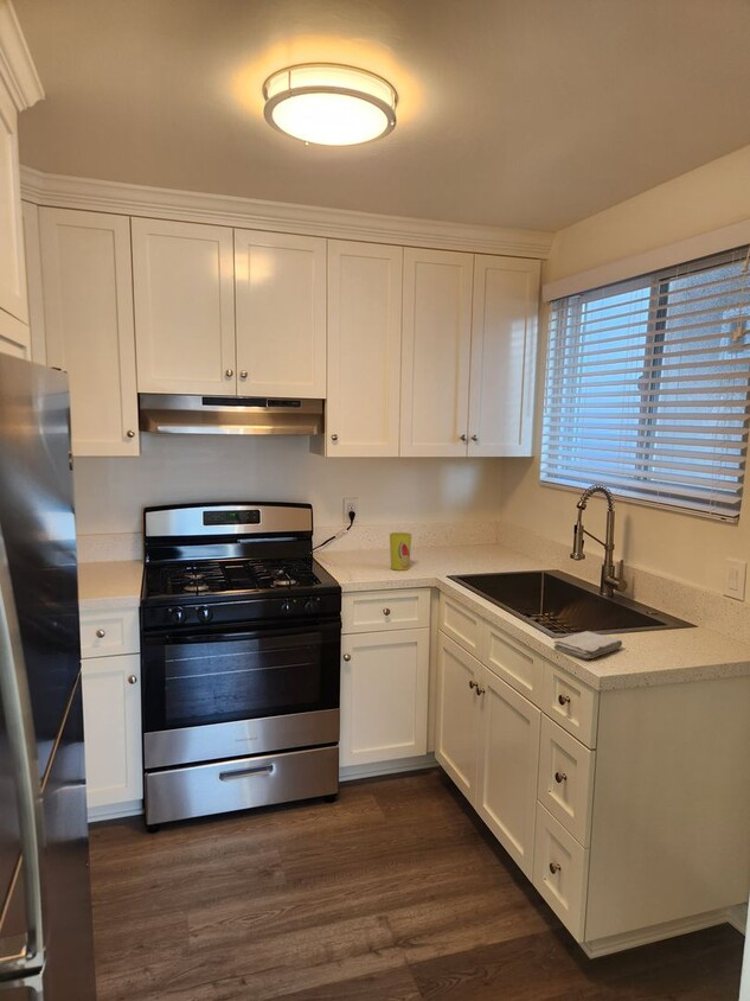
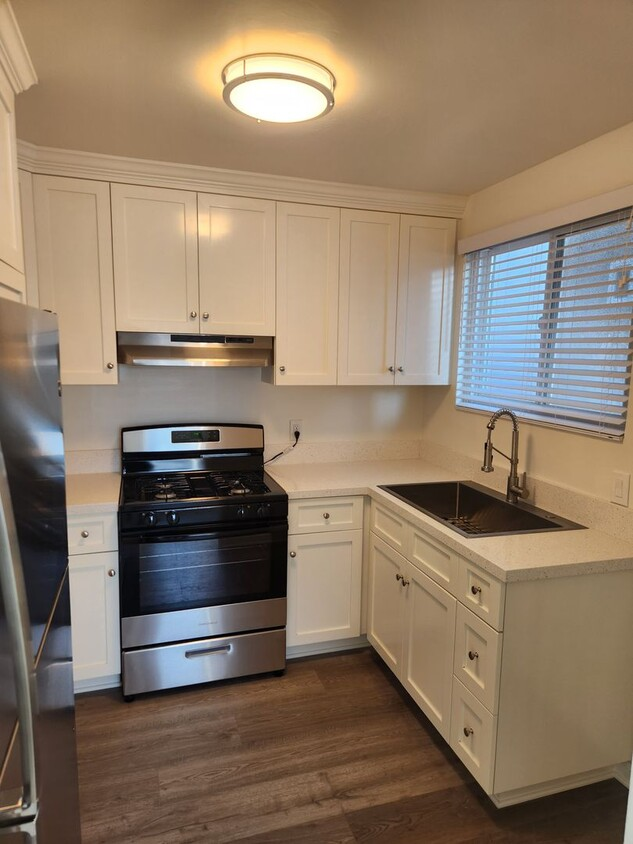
- cup [389,531,414,572]
- washcloth [552,630,623,659]
